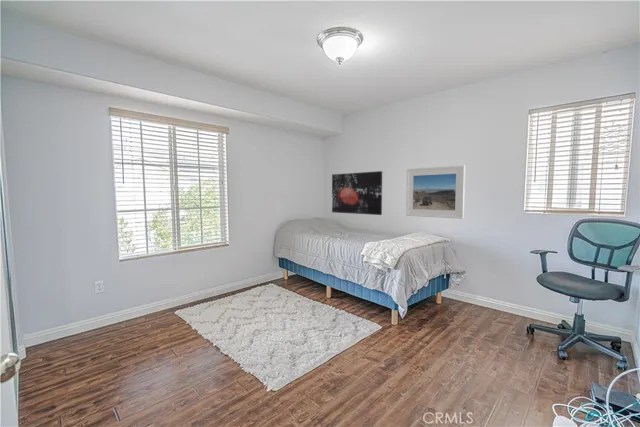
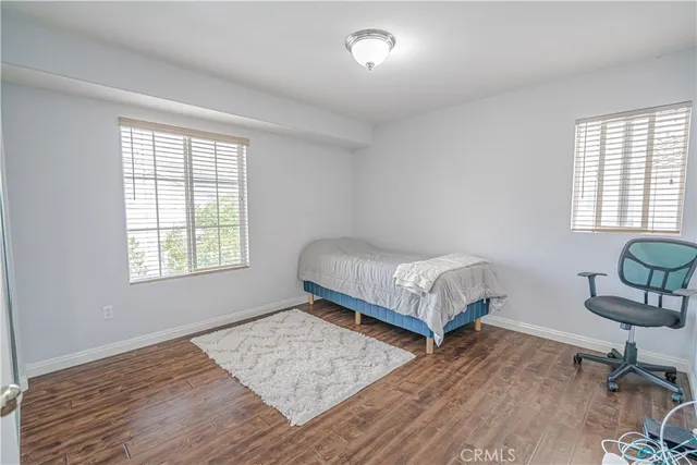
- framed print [405,164,466,220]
- wall art [331,170,383,216]
